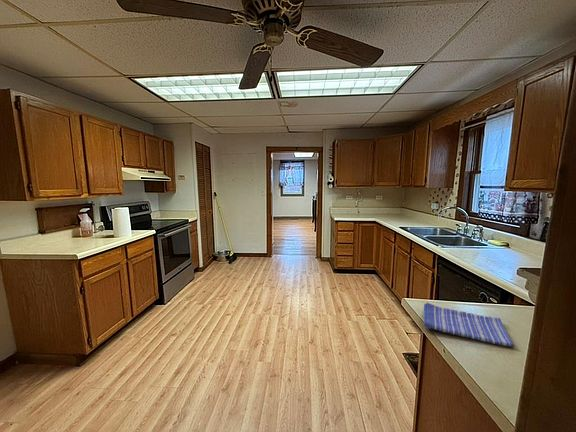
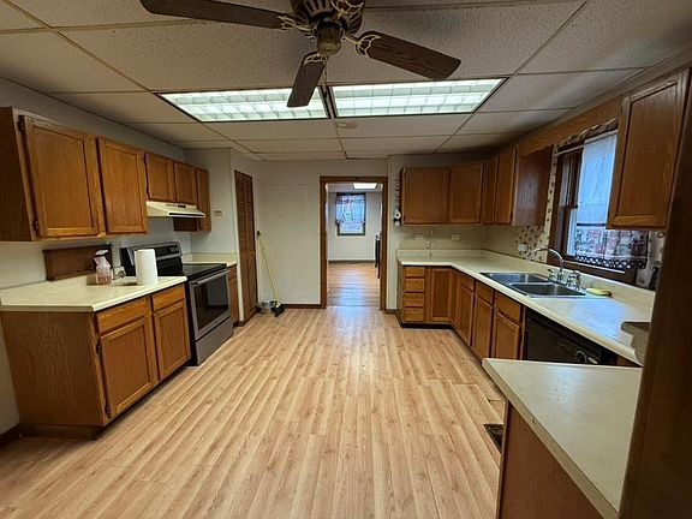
- dish towel [423,302,516,348]
